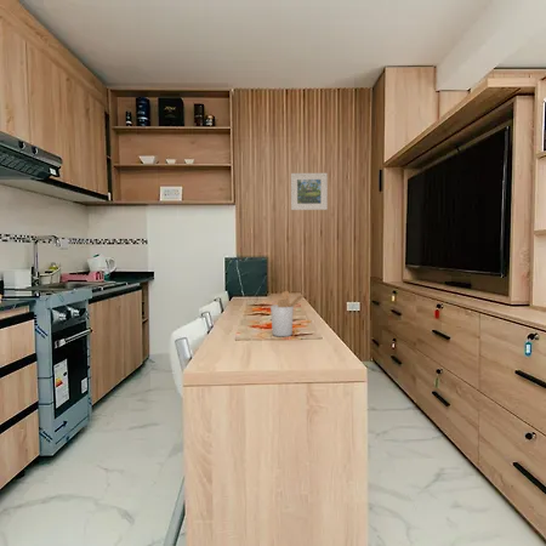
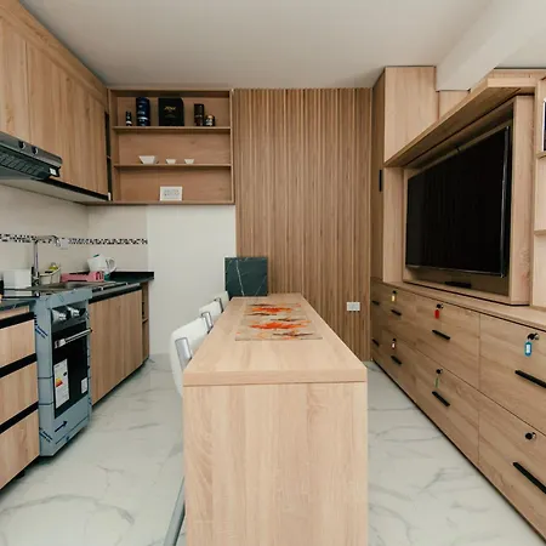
- utensil holder [269,290,306,337]
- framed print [290,172,329,211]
